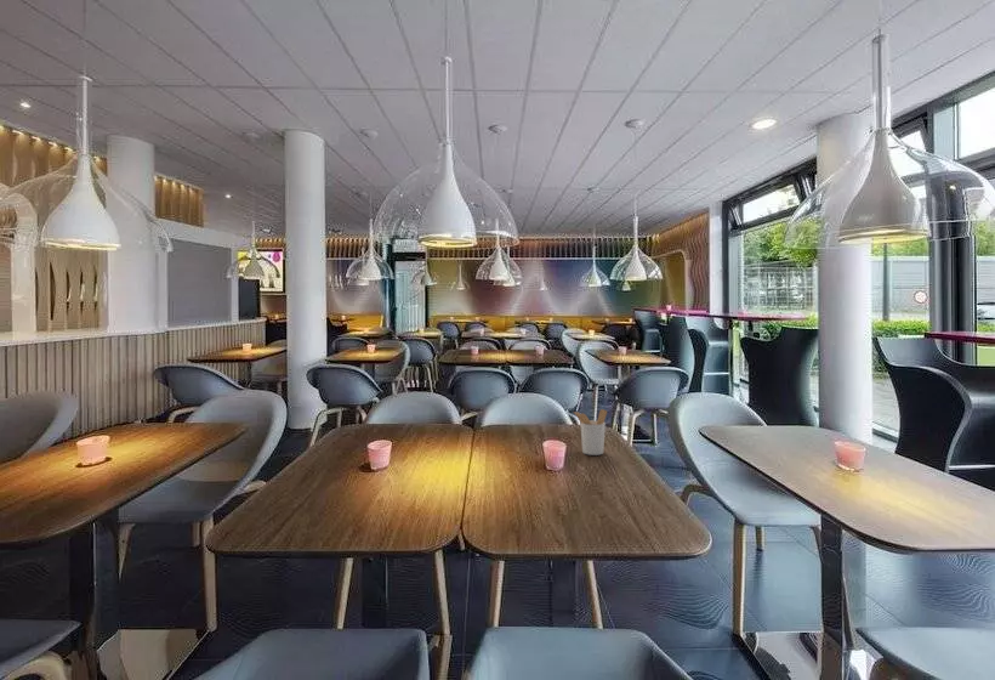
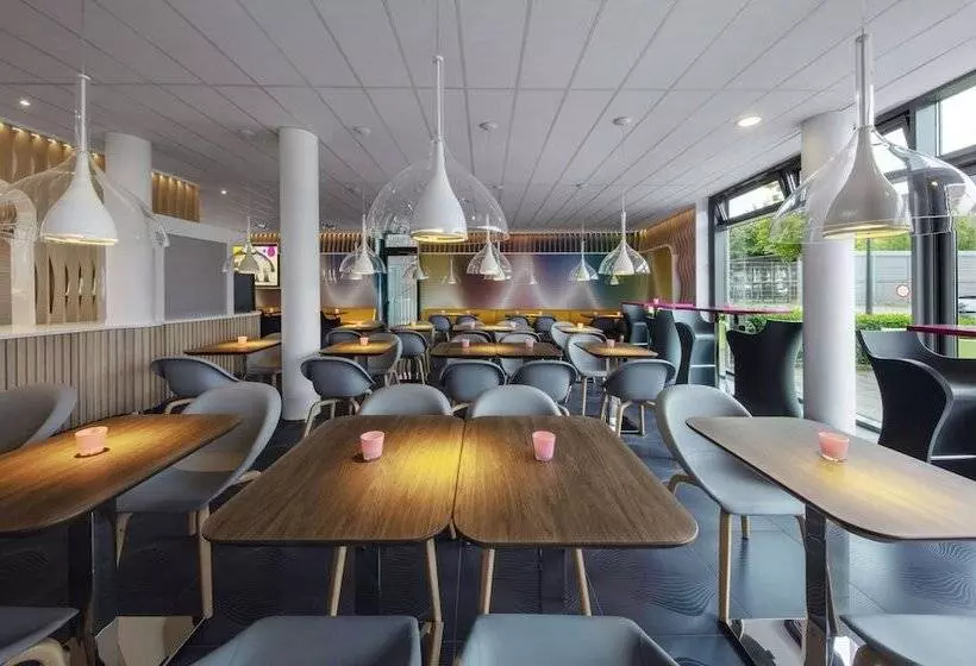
- utensil holder [573,408,608,457]
